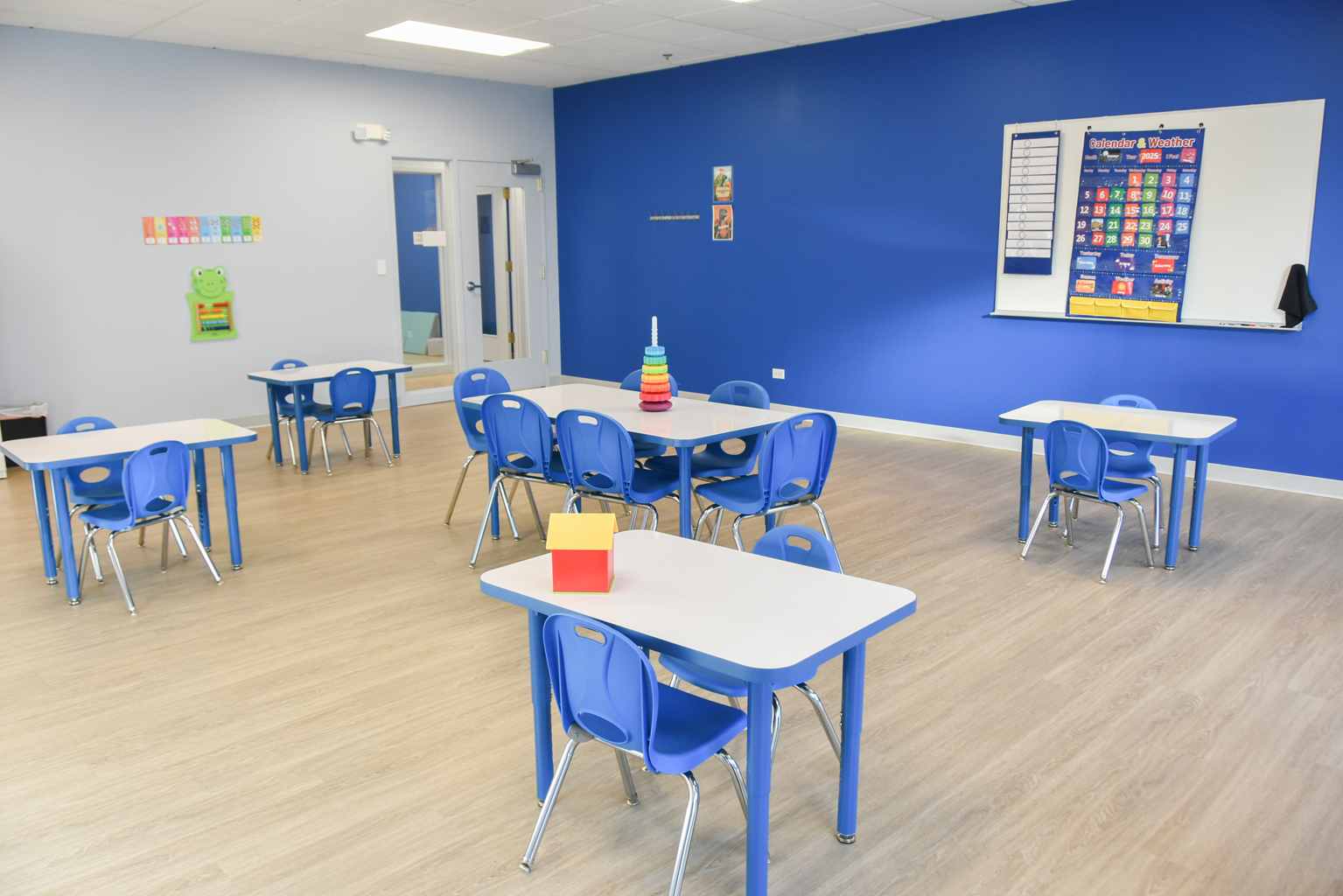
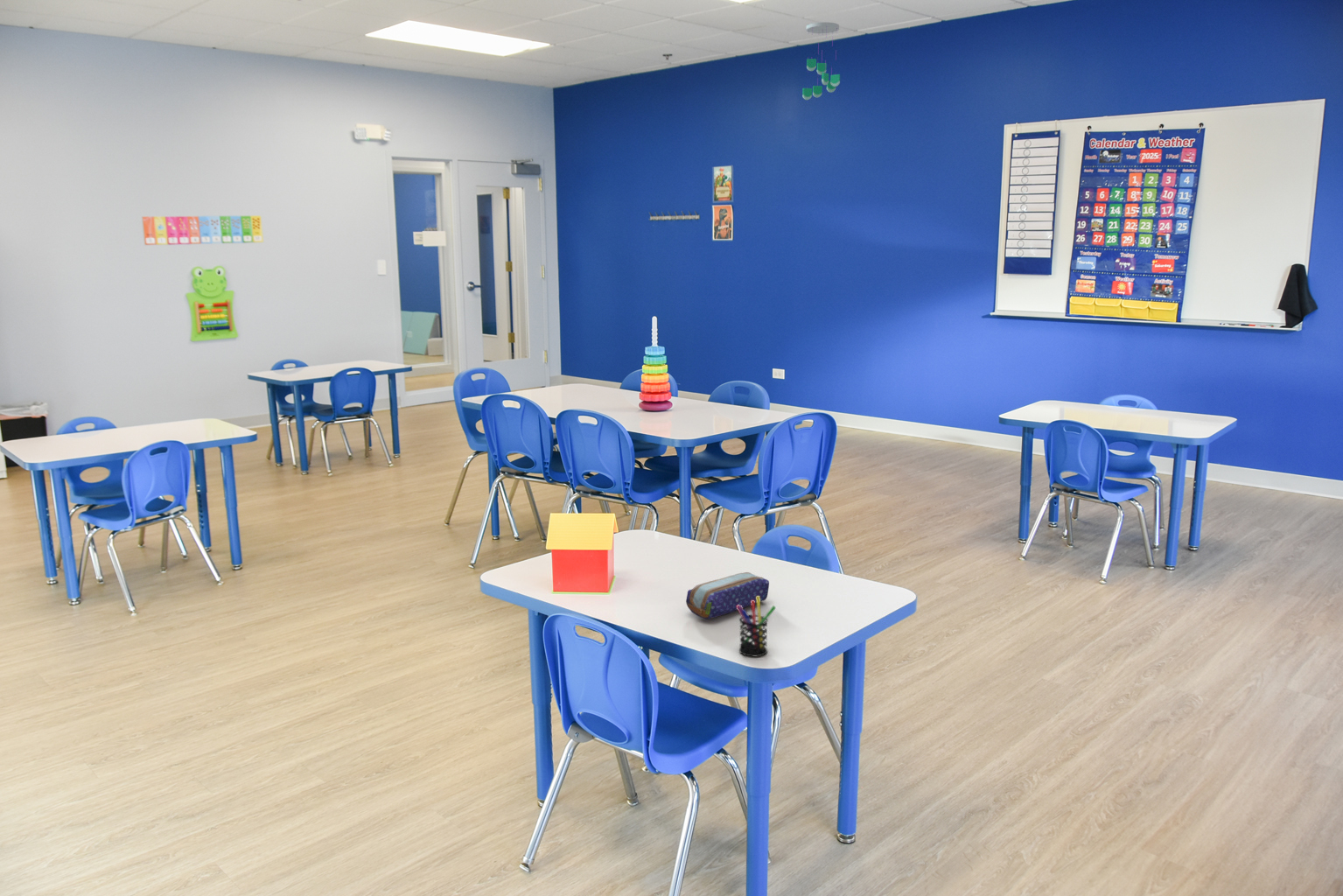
+ ceiling mobile [801,21,841,101]
+ pencil case [685,571,770,620]
+ pen holder [737,596,777,657]
